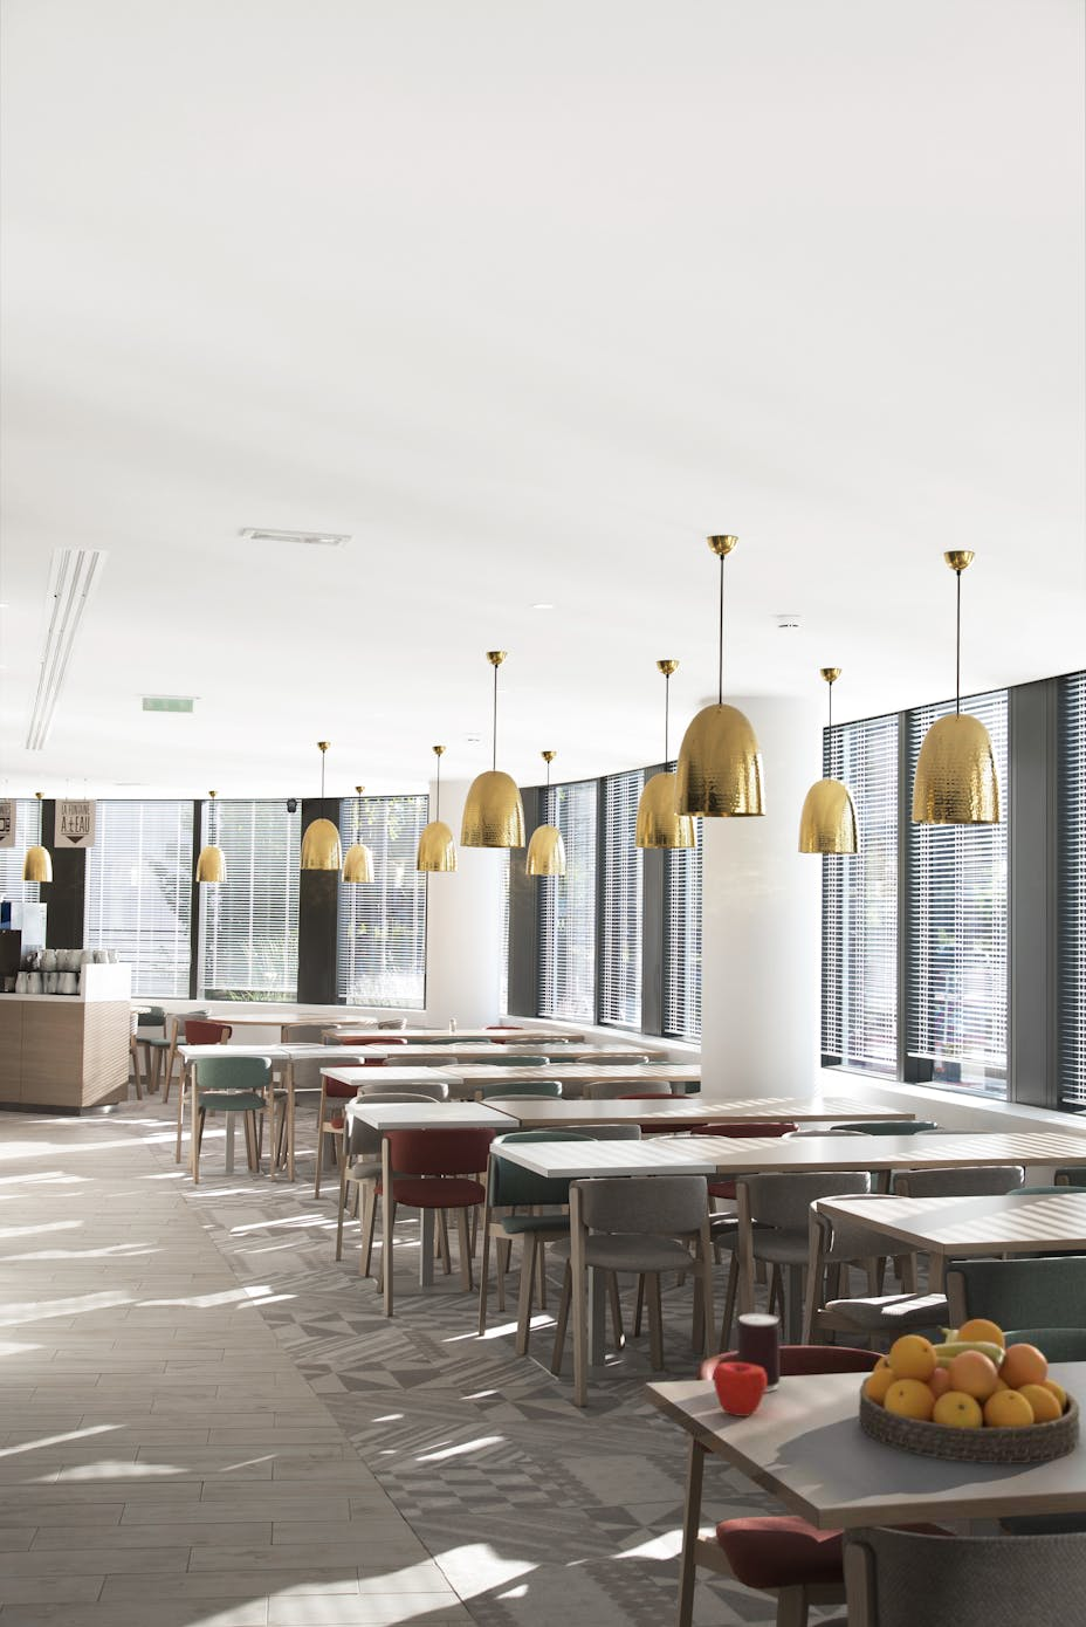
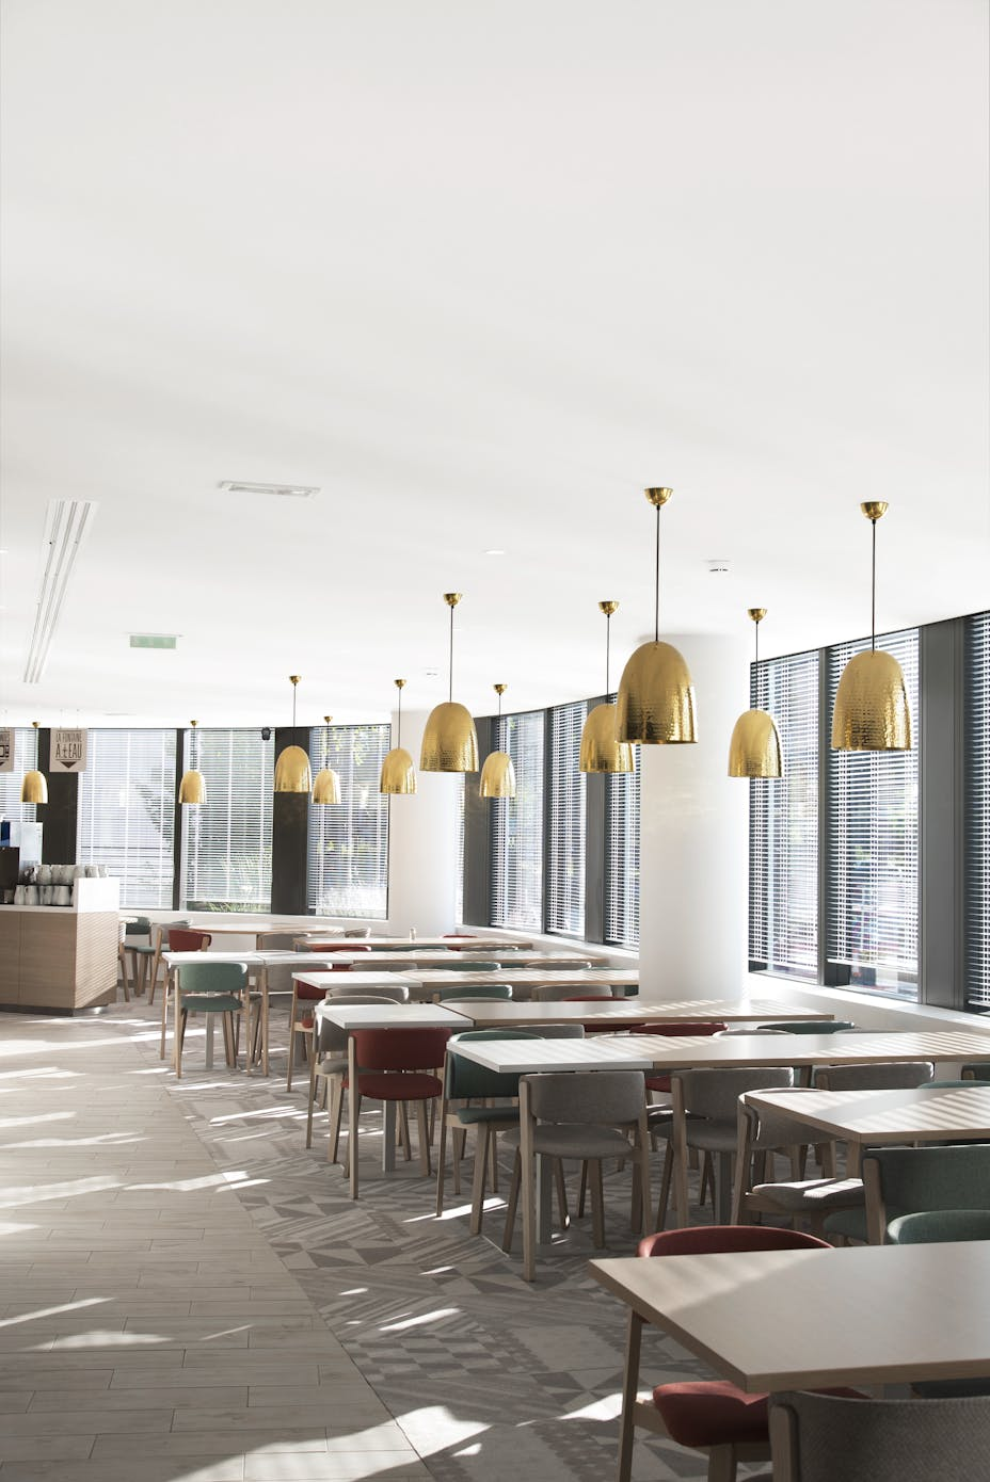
- apple [713,1361,766,1417]
- beverage can [737,1312,781,1393]
- fruit bowl [858,1318,1081,1465]
